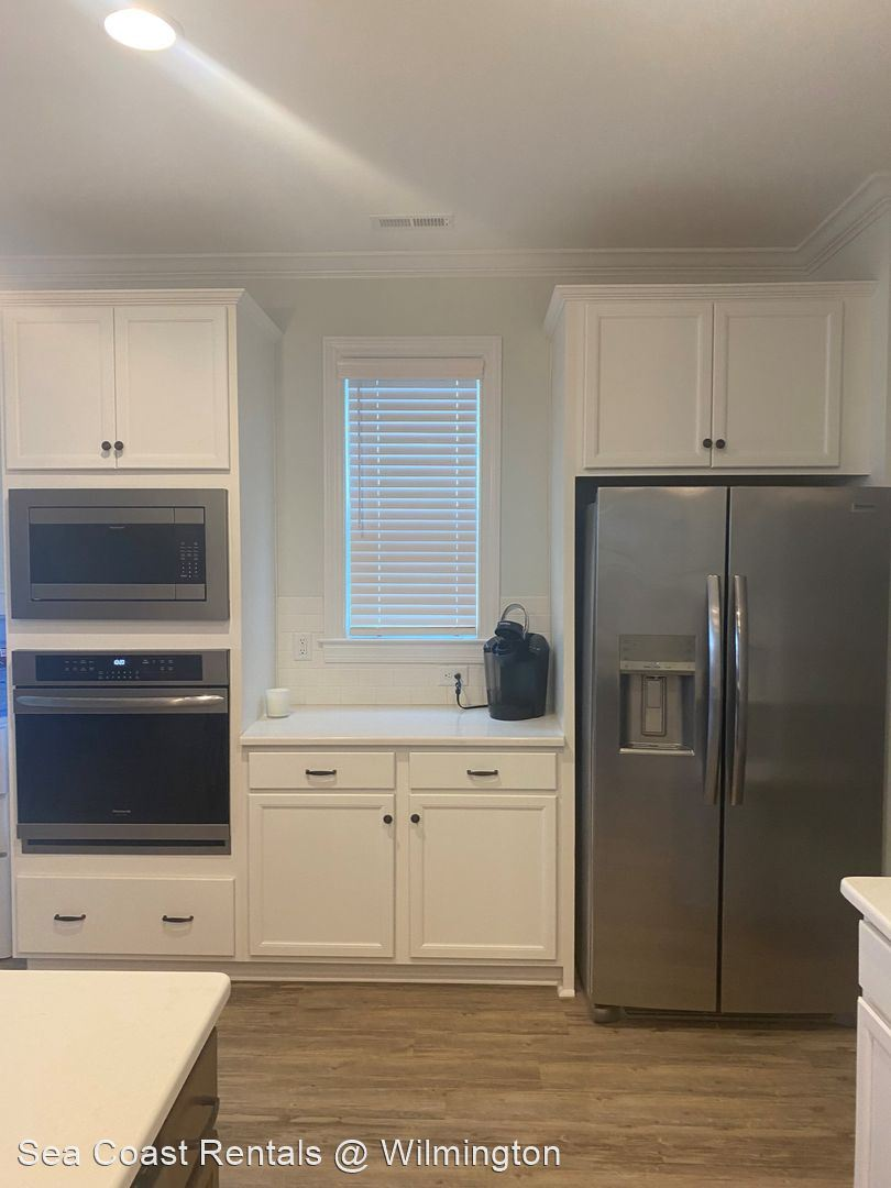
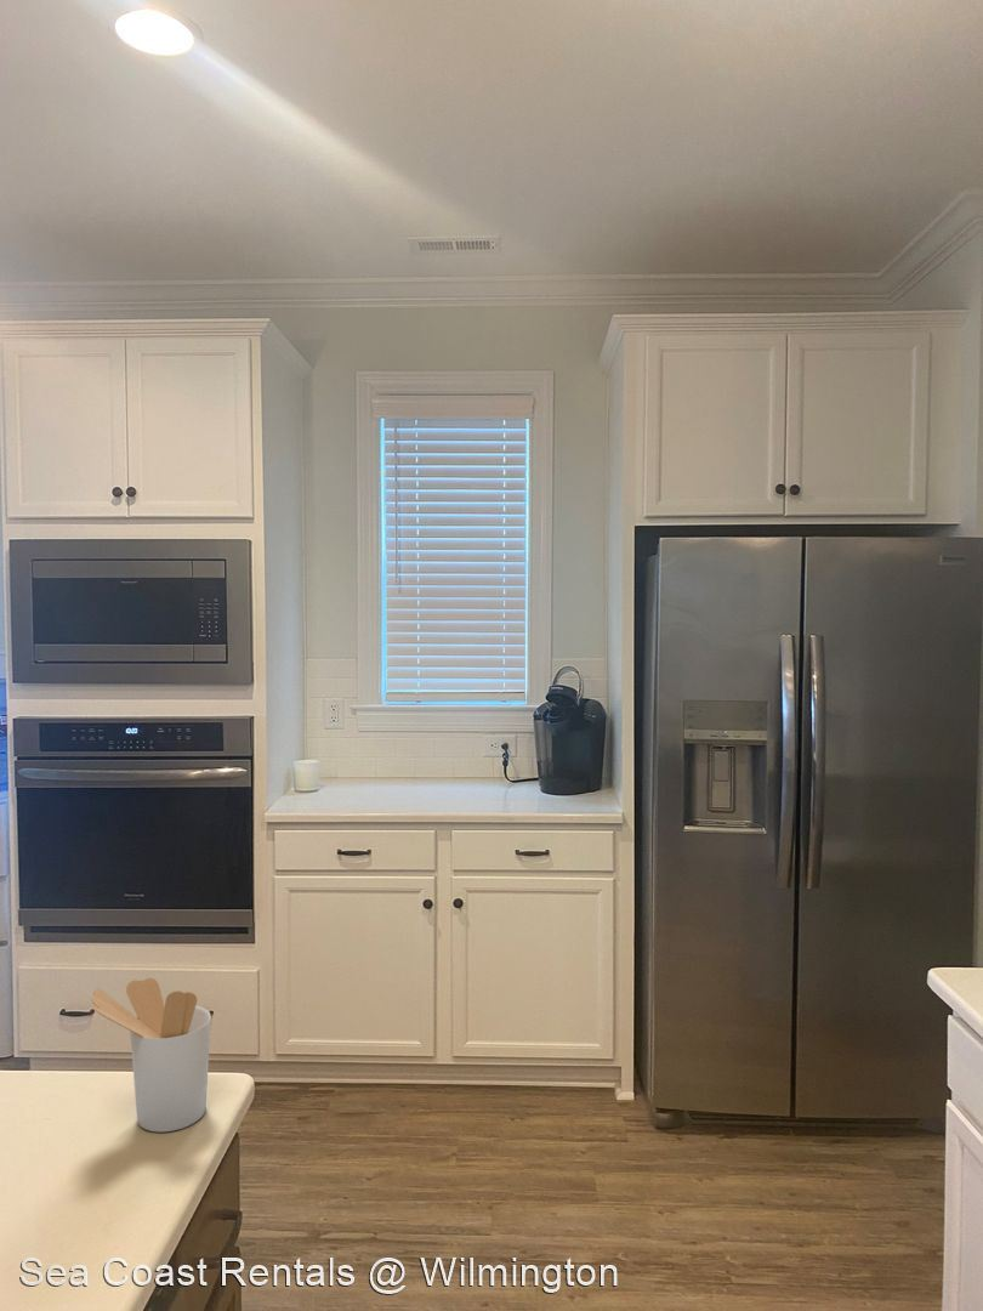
+ utensil holder [90,977,212,1134]
